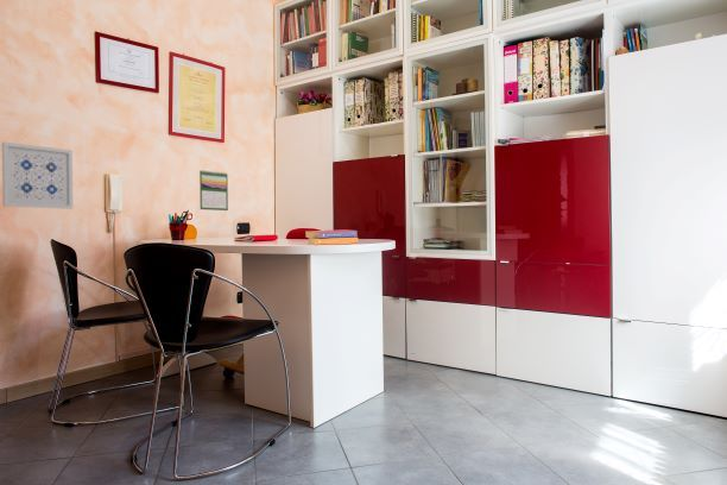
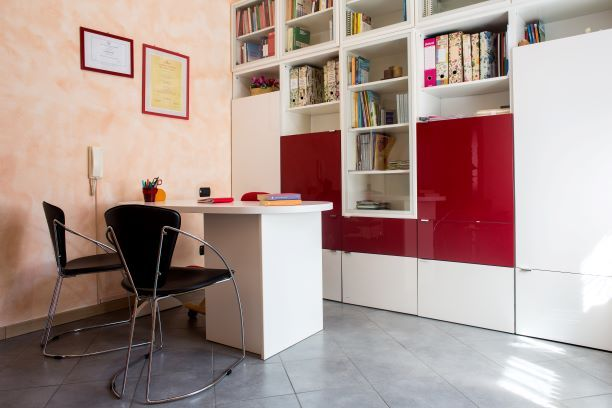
- wall art [1,140,74,210]
- calendar [198,169,229,212]
